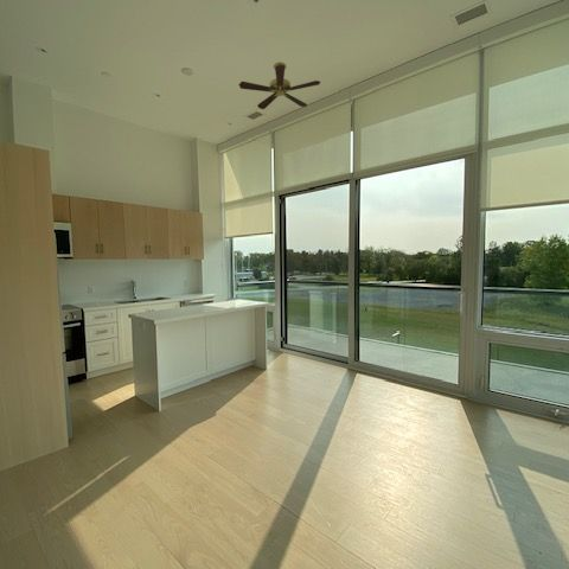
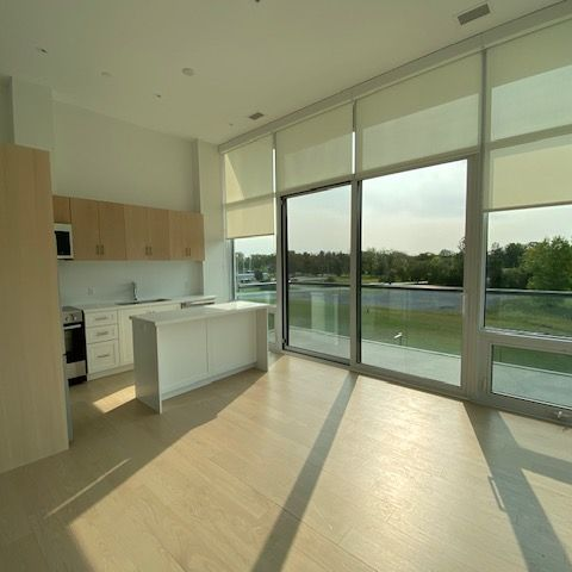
- ceiling fan [238,60,321,110]
